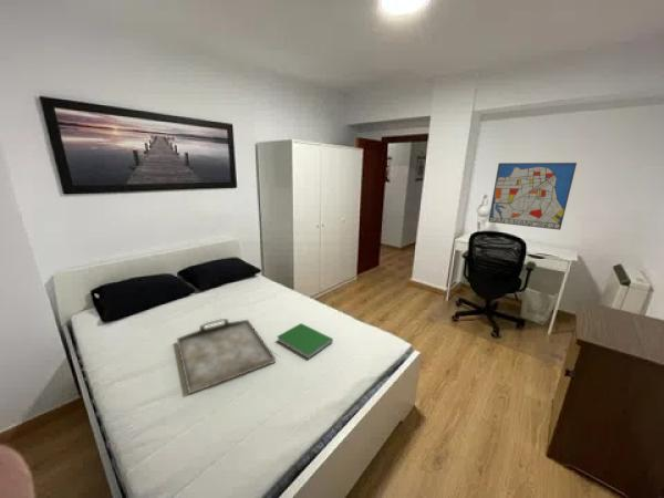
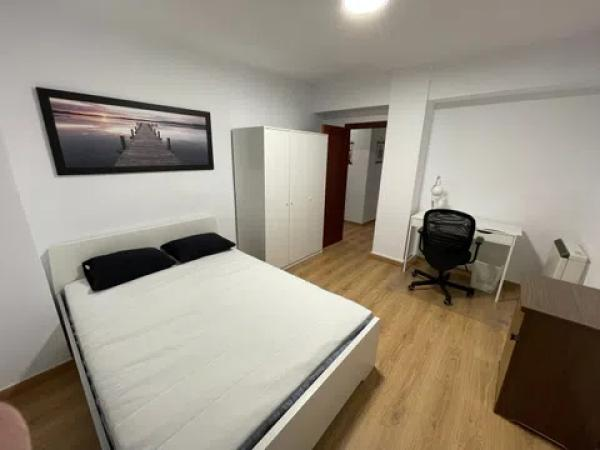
- wall art [487,162,578,231]
- hardcover book [277,322,334,360]
- serving tray [176,318,277,395]
